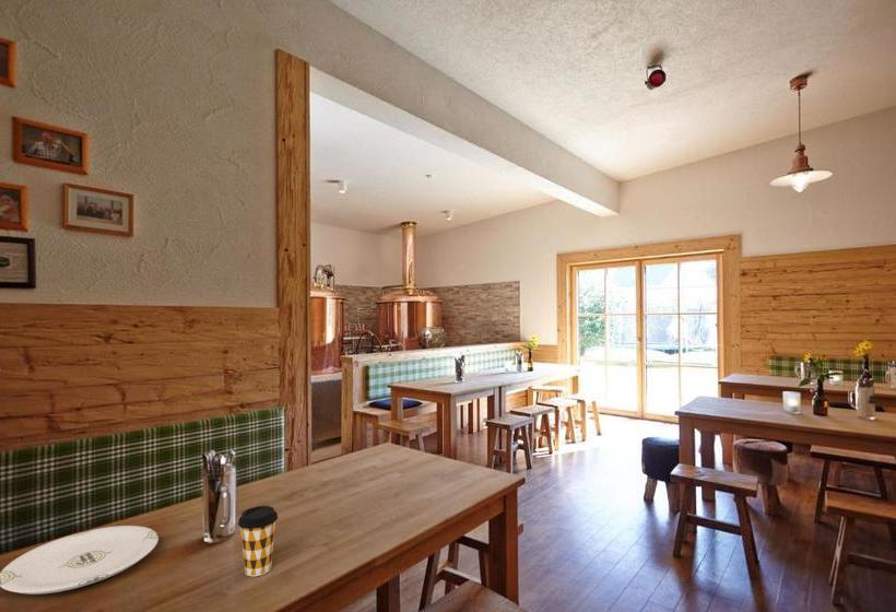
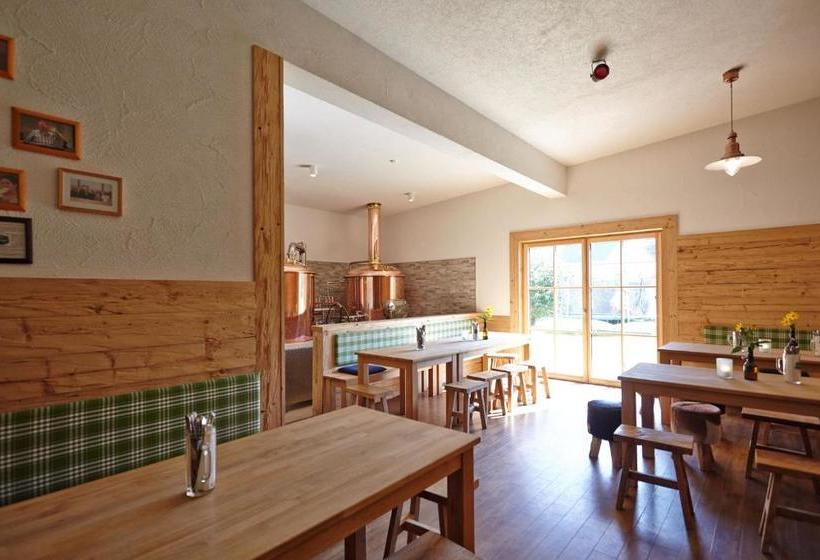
- plate [0,525,160,596]
- coffee cup [237,505,279,577]
